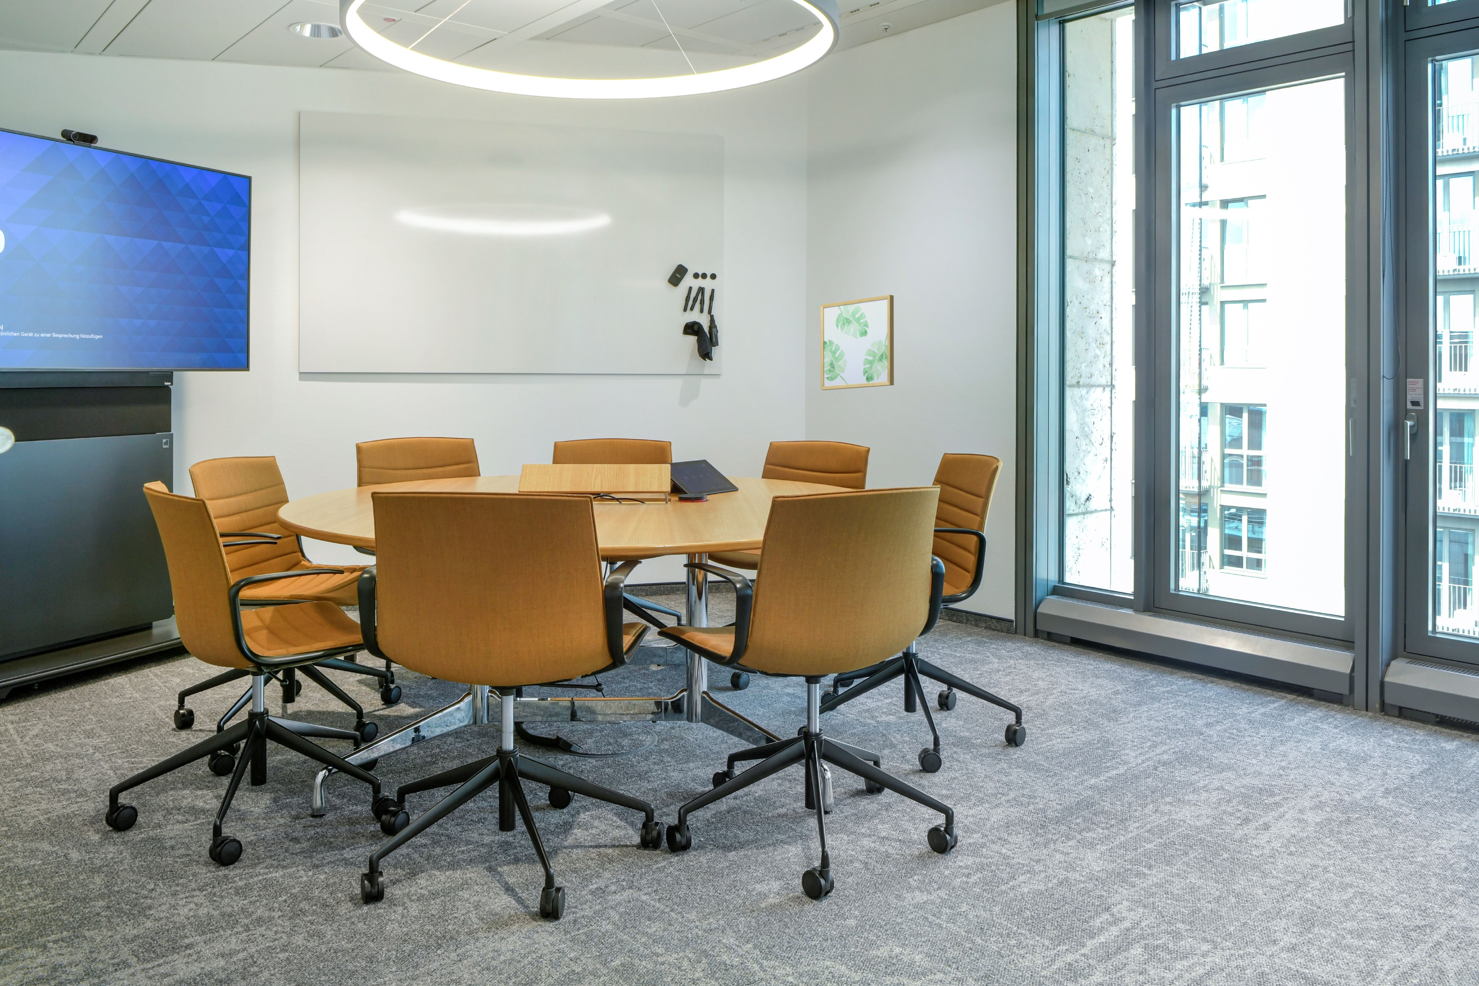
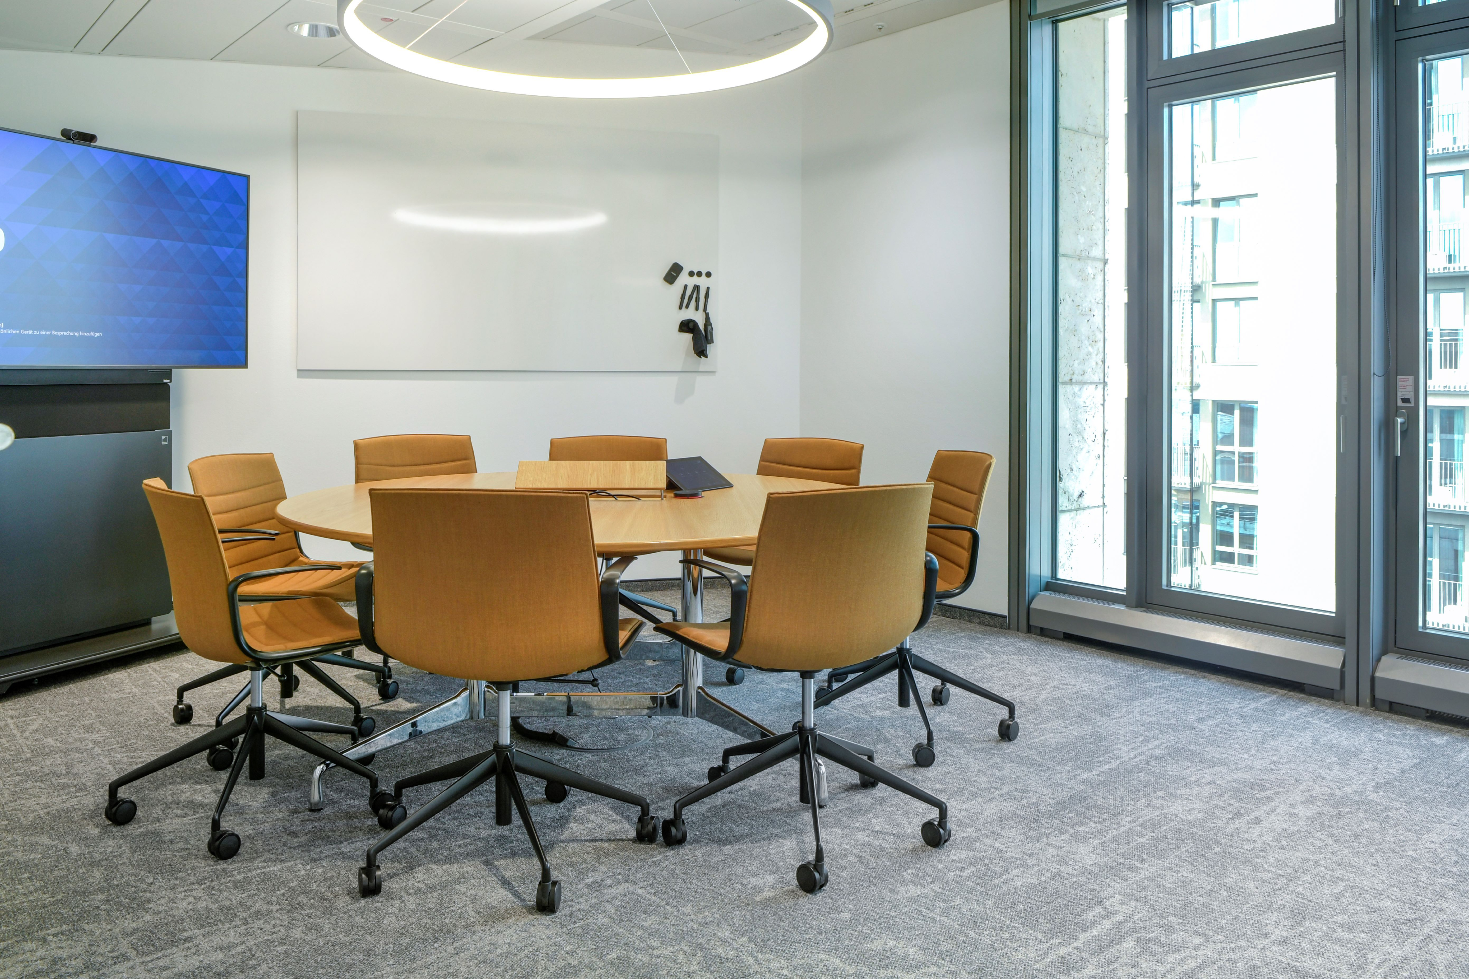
- wall art [820,294,895,391]
